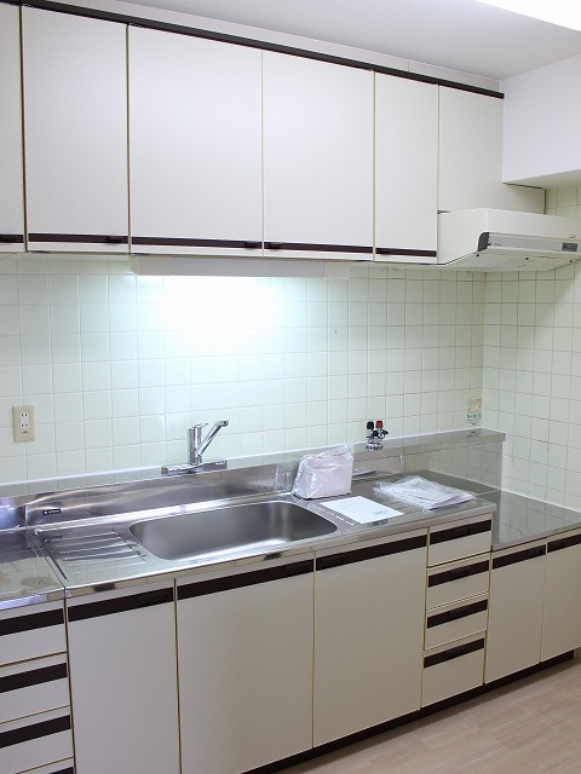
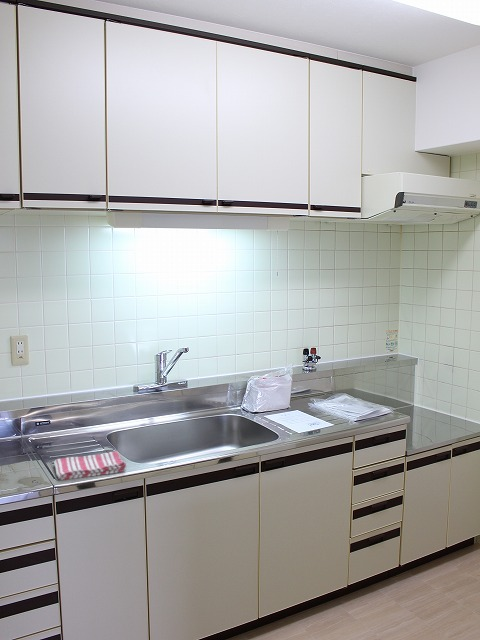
+ dish towel [53,450,127,481]
